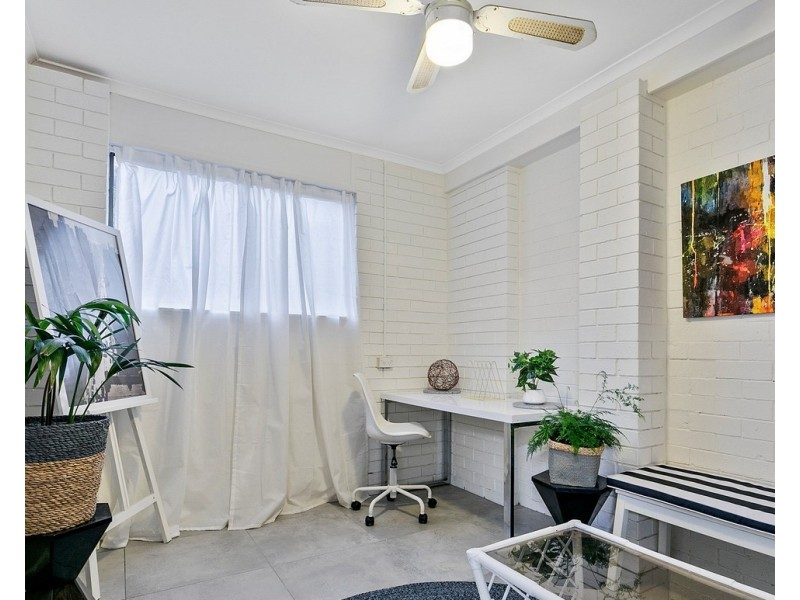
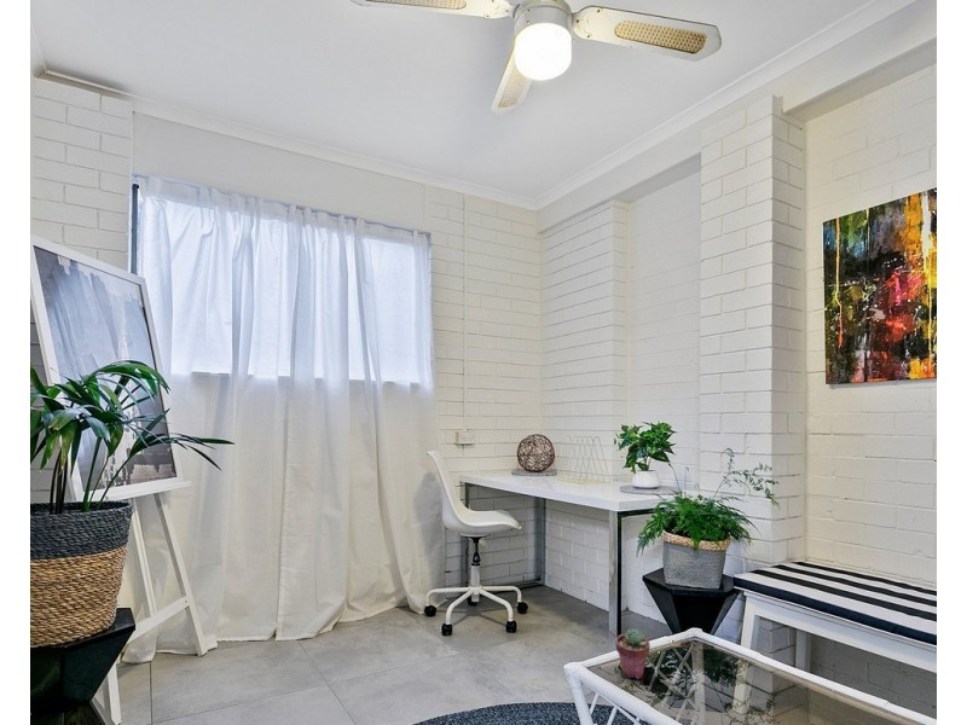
+ potted succulent [614,627,652,680]
